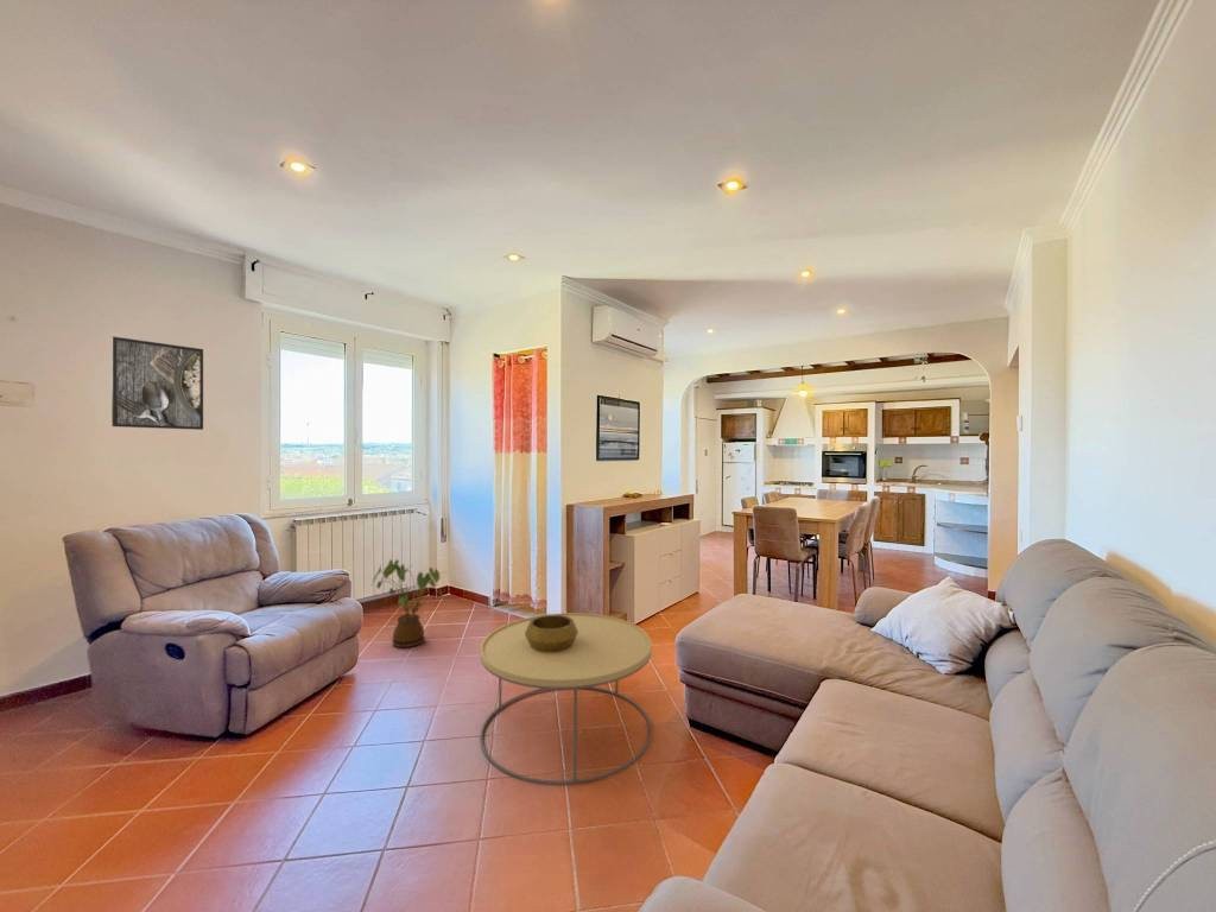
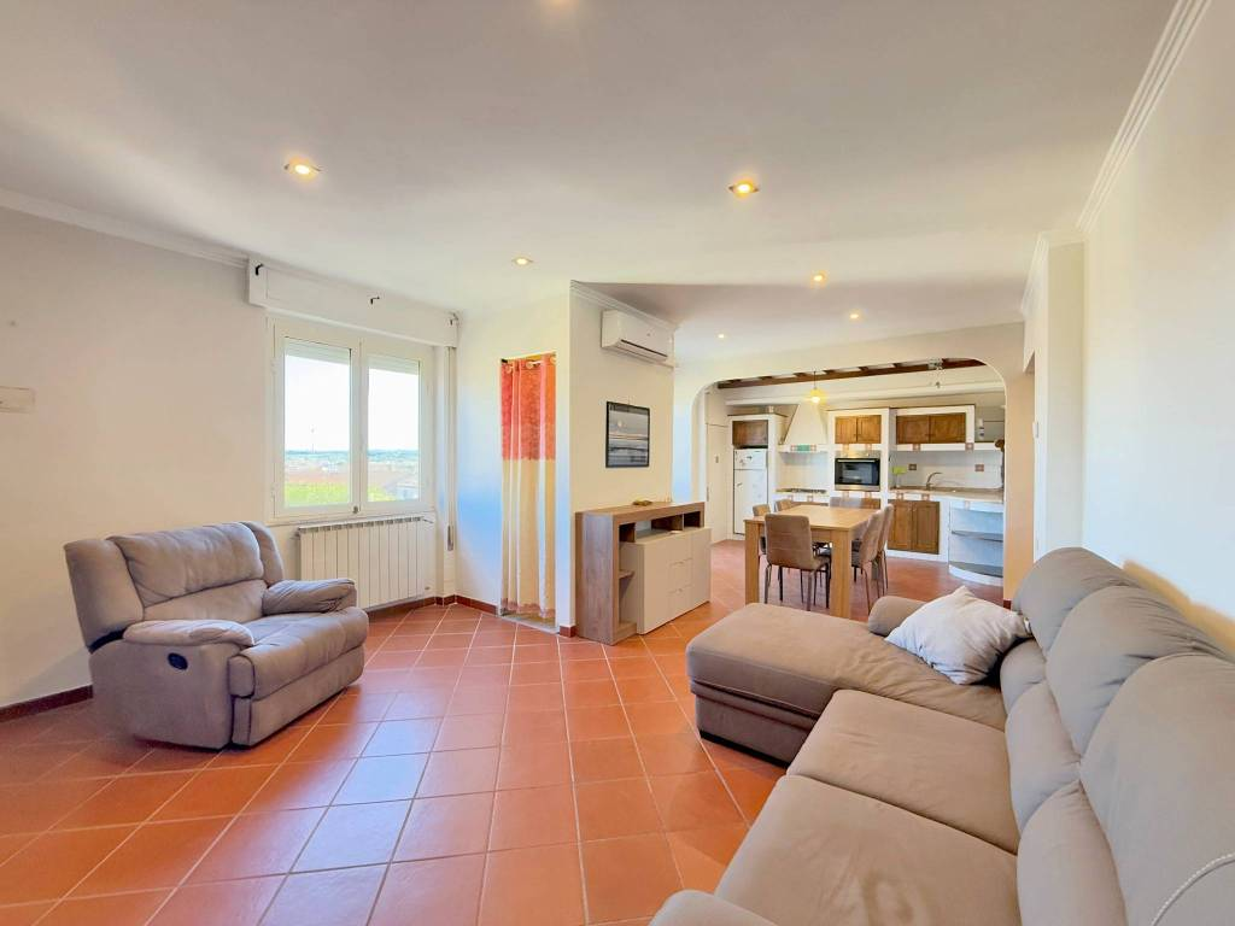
- decorative bowl [525,614,578,652]
- house plant [370,558,445,648]
- coffee table [479,612,653,786]
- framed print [110,336,204,431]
